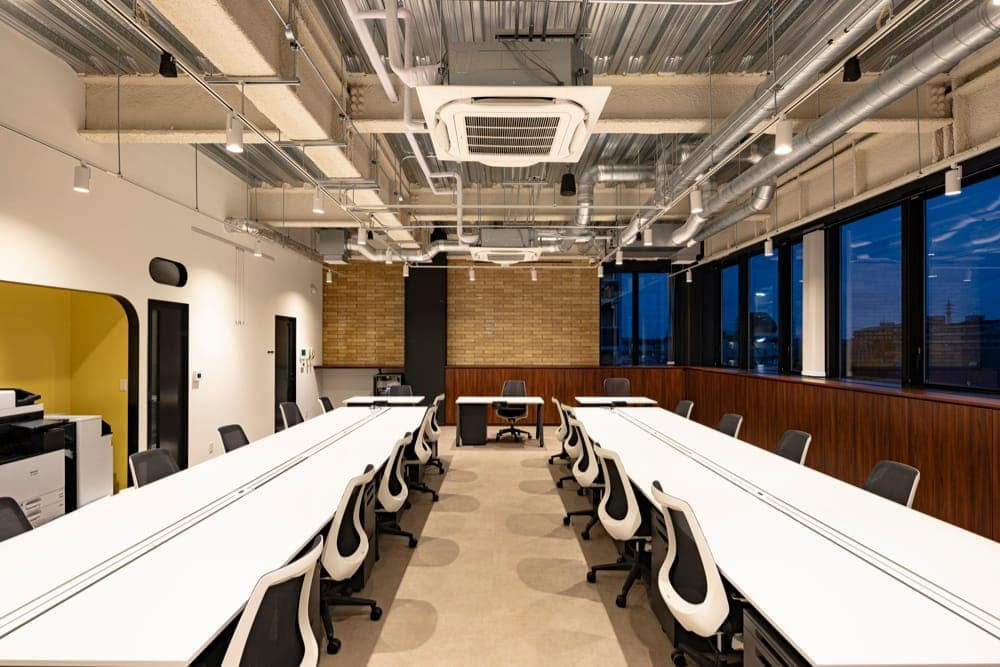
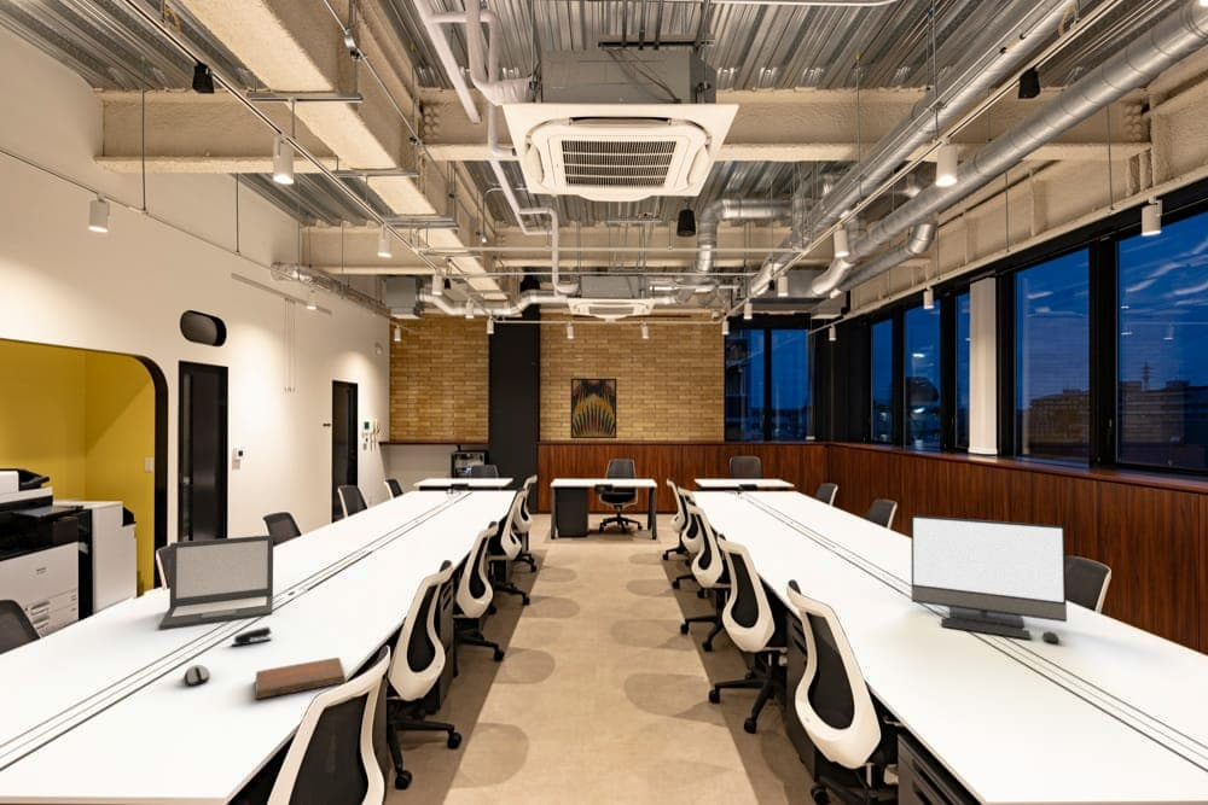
+ notebook [254,657,347,700]
+ laptop [158,533,274,630]
+ wall art [569,377,617,439]
+ computer mouse [182,664,211,687]
+ stapler [231,625,273,647]
+ monitor [911,514,1068,643]
